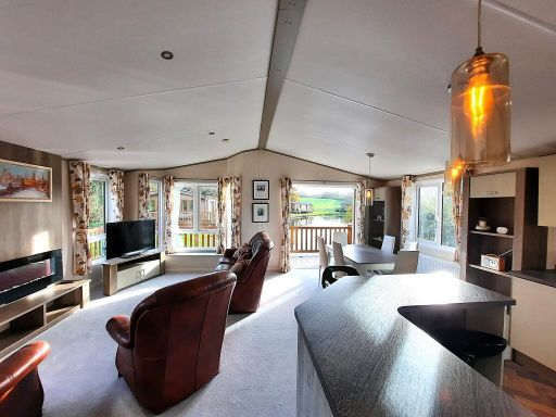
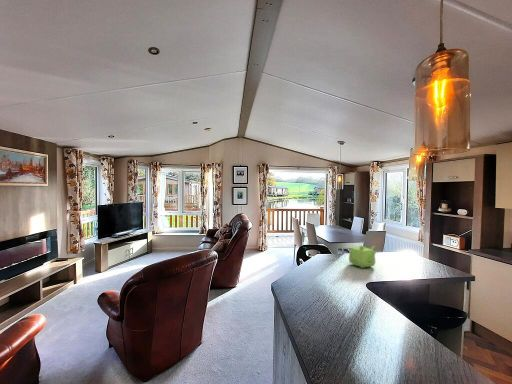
+ teapot [347,245,379,269]
